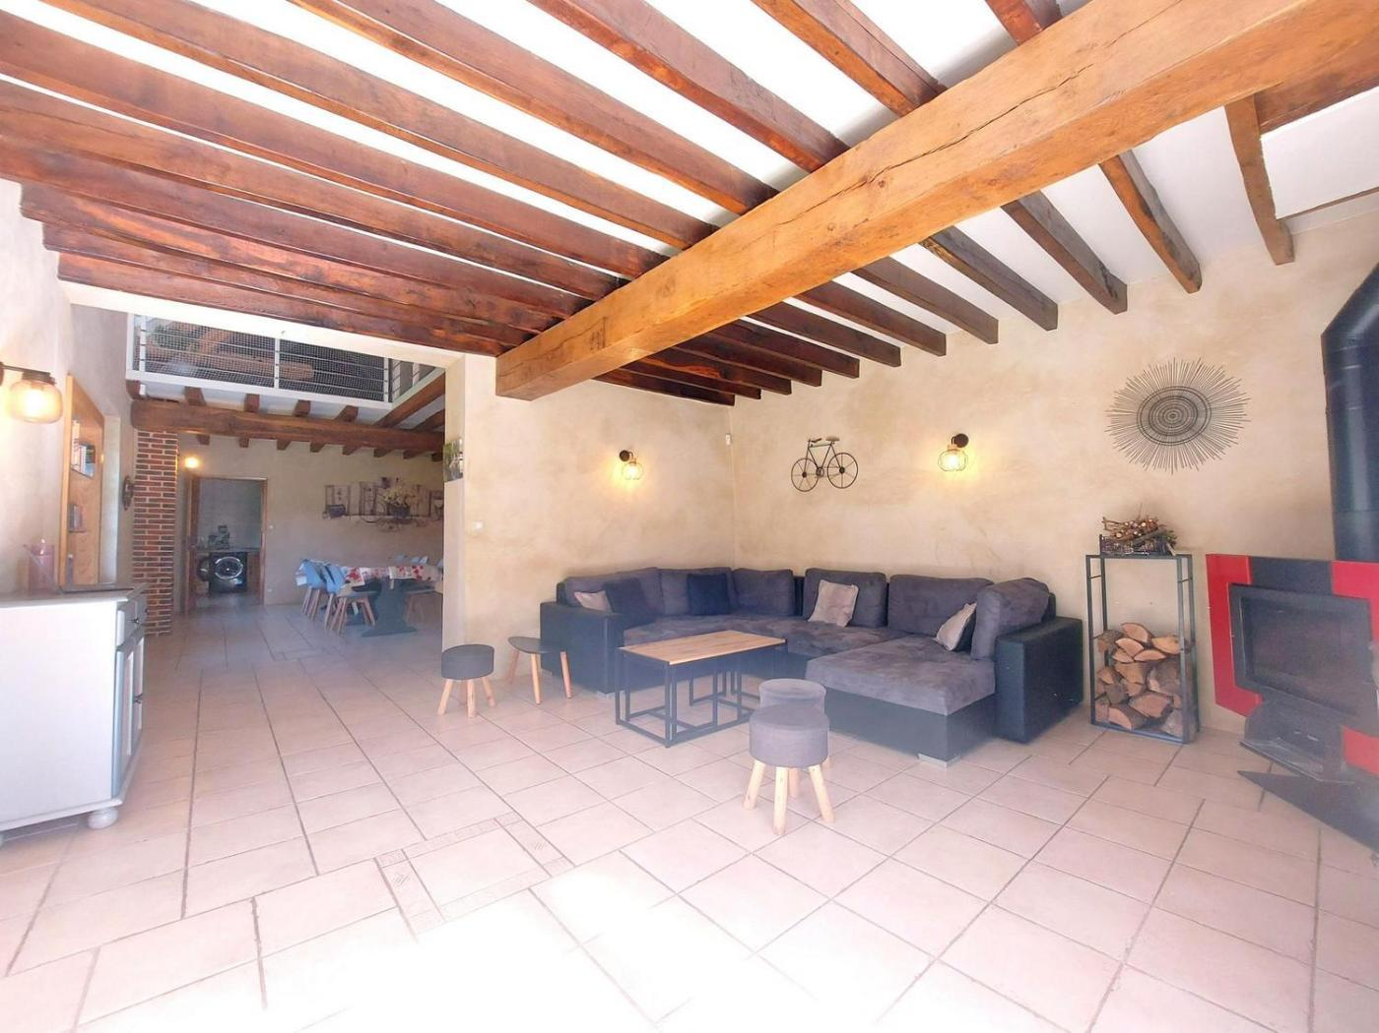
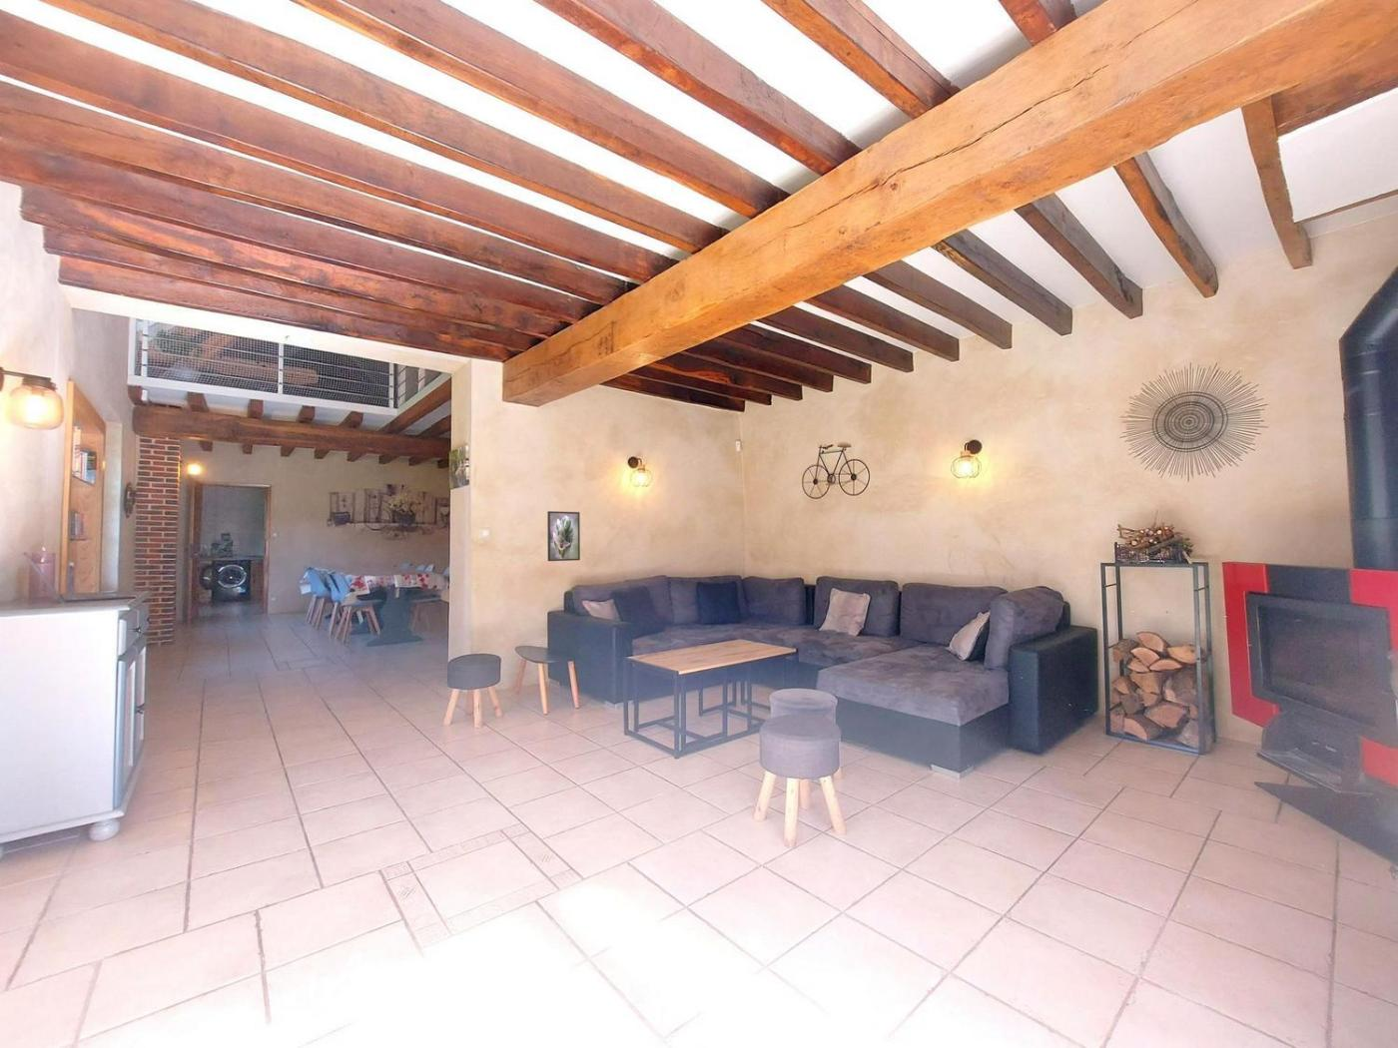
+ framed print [546,510,581,561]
